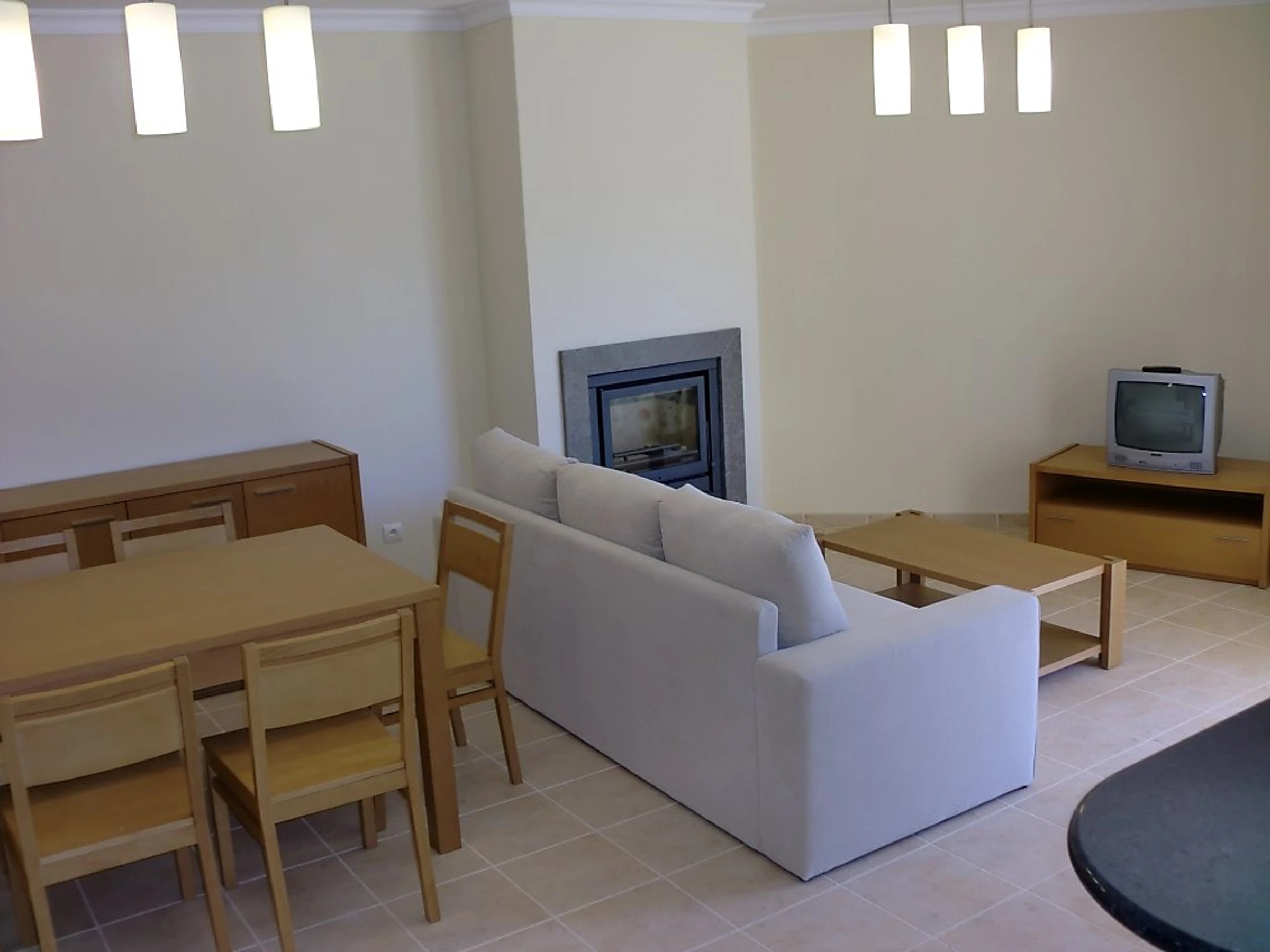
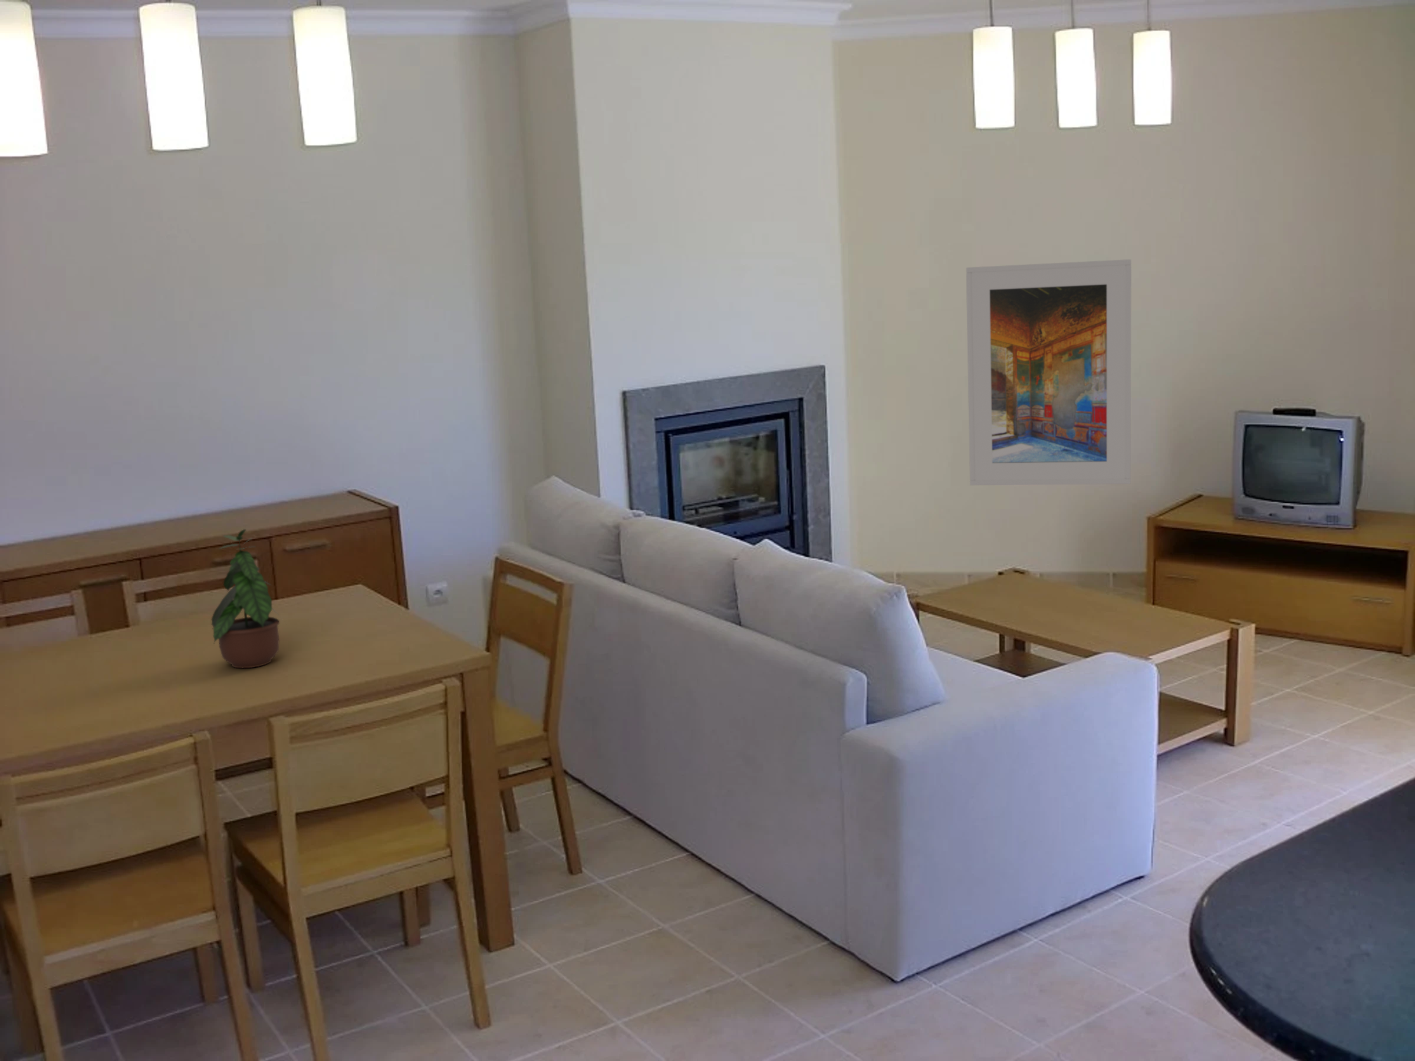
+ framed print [966,259,1132,486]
+ potted plant [211,528,287,669]
